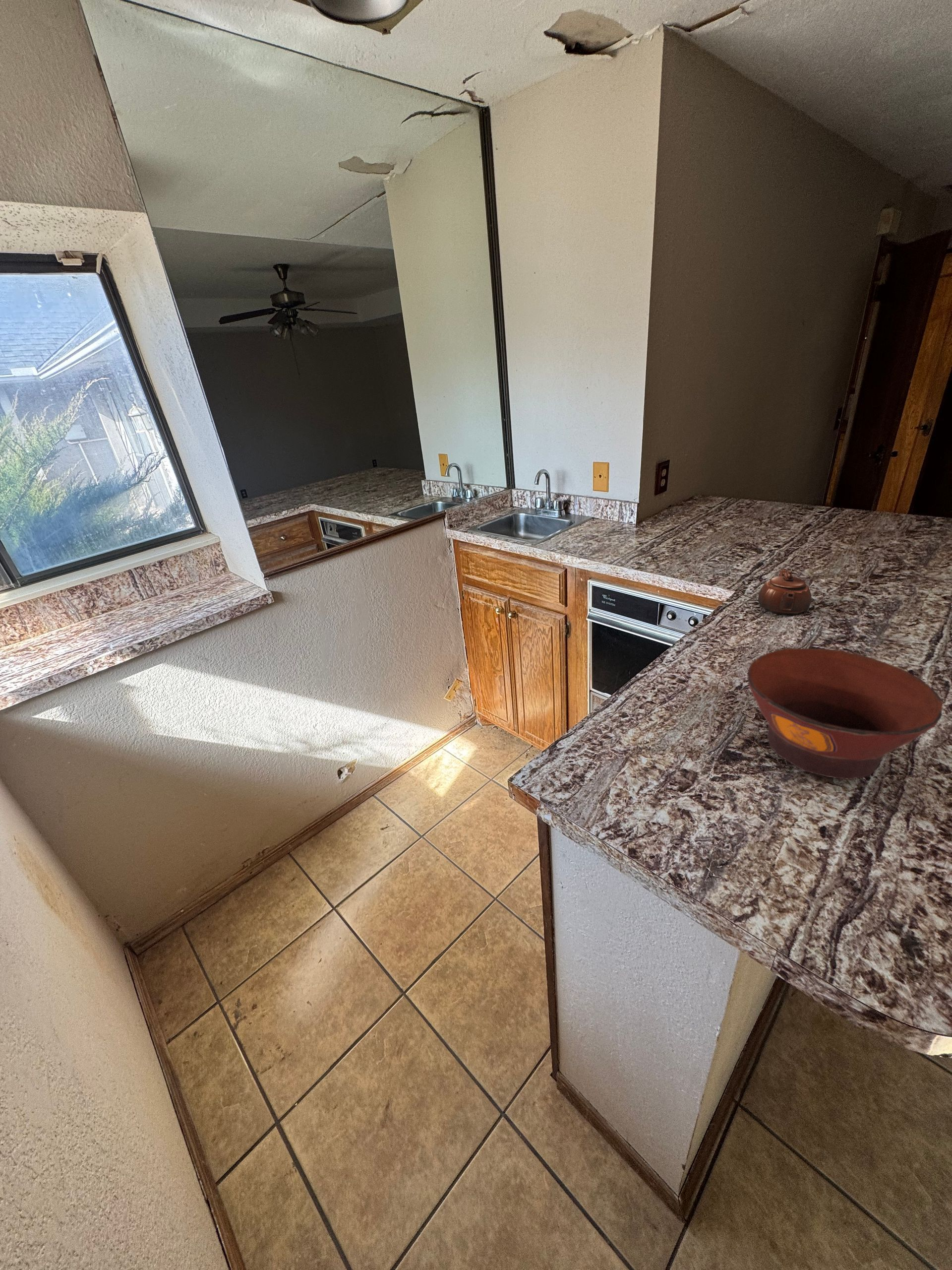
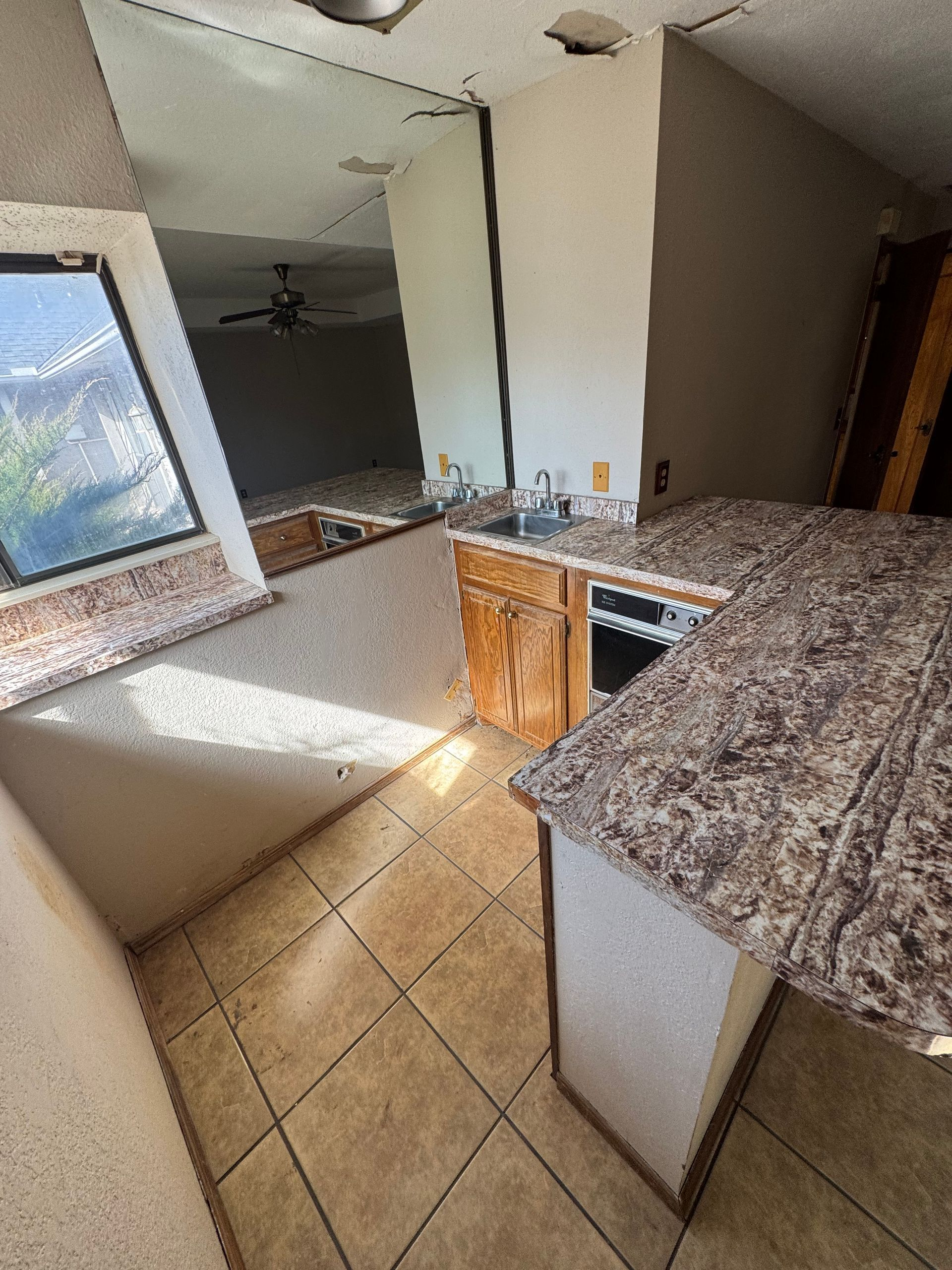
- bowl [747,648,943,780]
- teapot [758,569,812,615]
